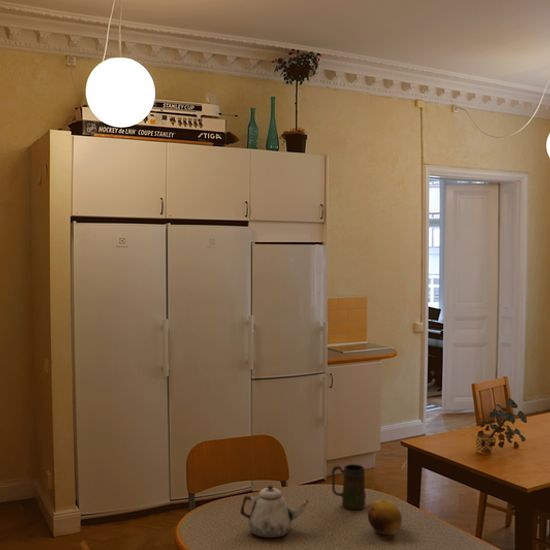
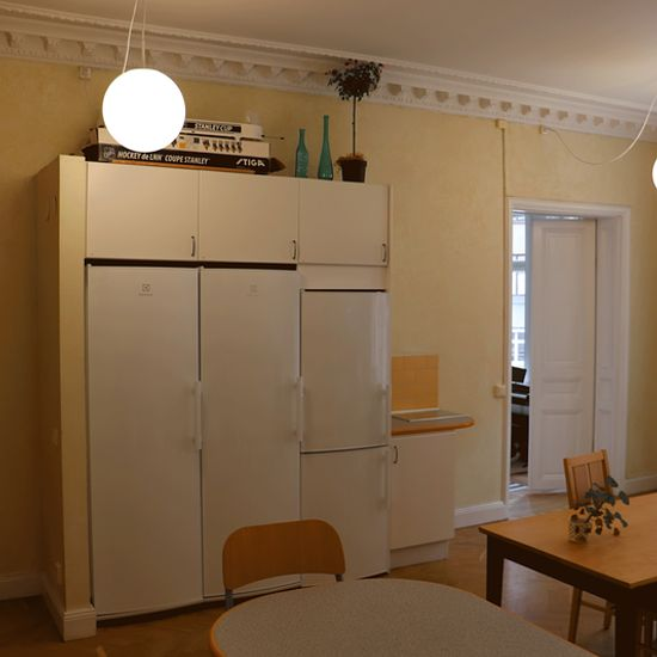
- teapot [239,485,310,539]
- fruit [367,498,403,536]
- mug [331,463,367,511]
